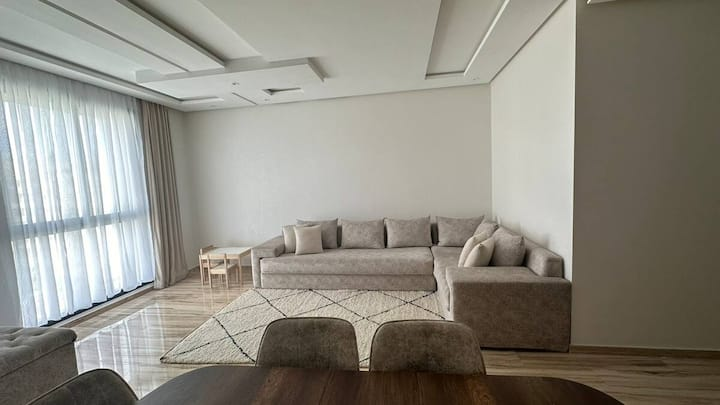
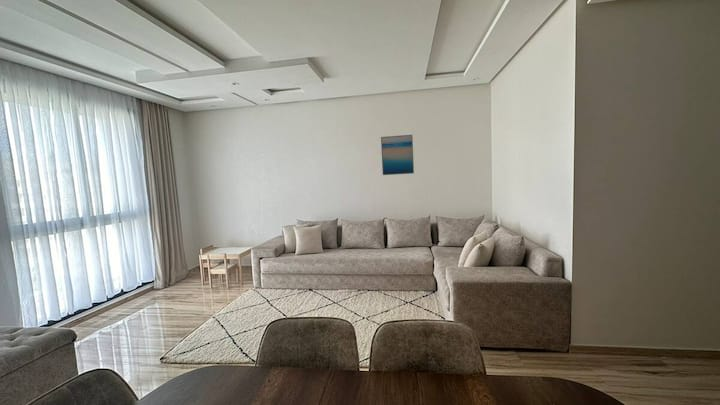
+ wall art [380,134,415,176]
